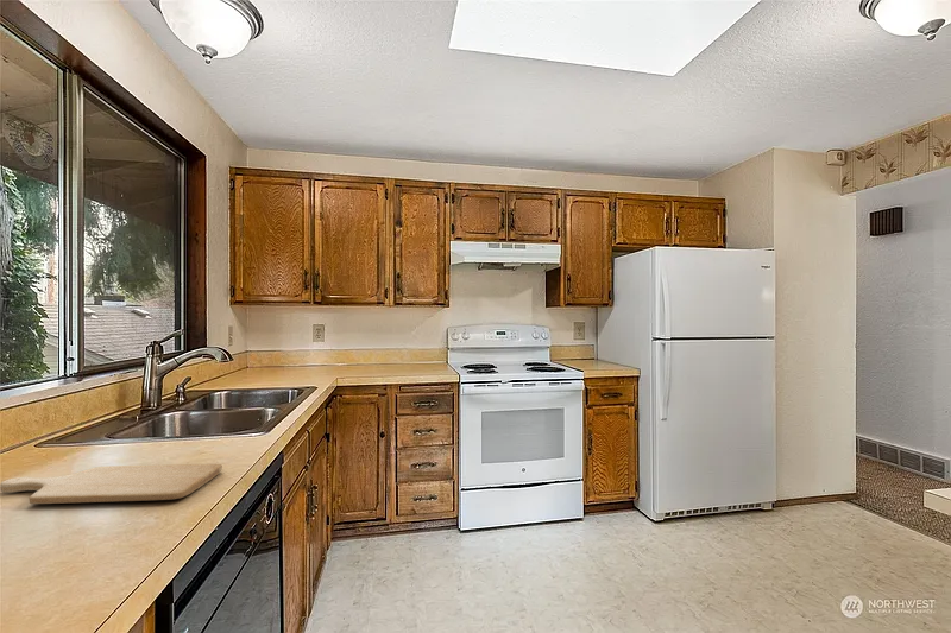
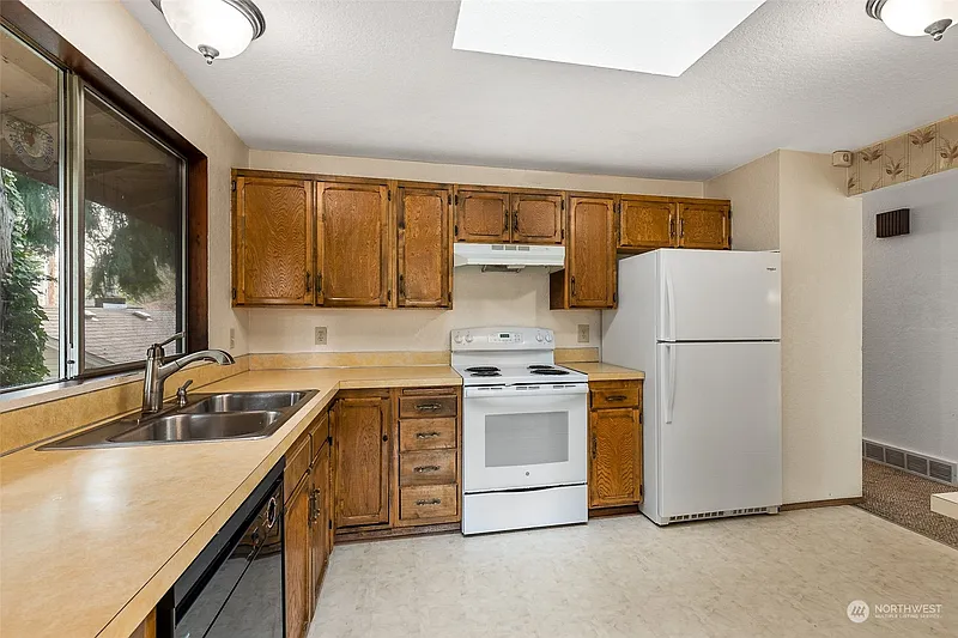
- chopping board [0,463,223,505]
